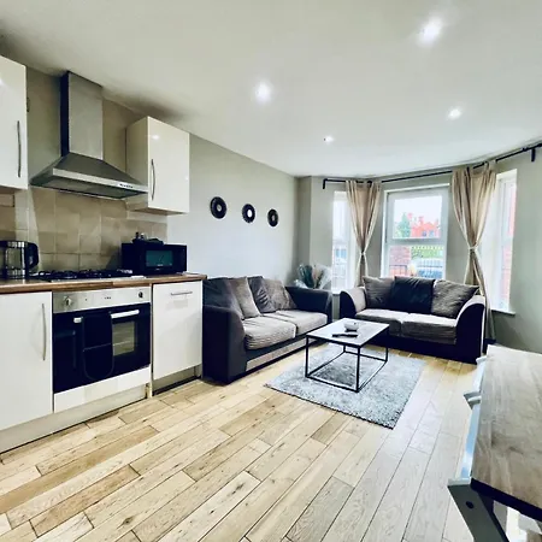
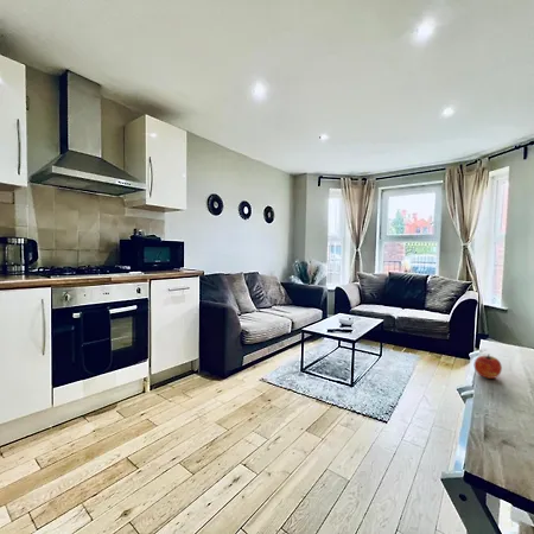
+ apple [473,352,503,380]
